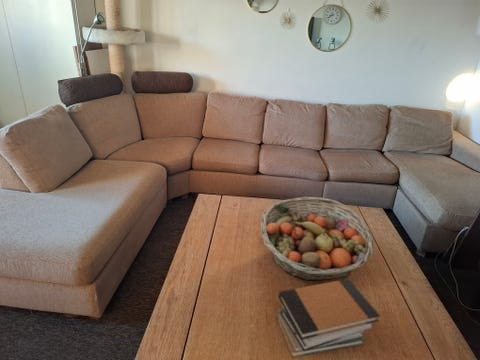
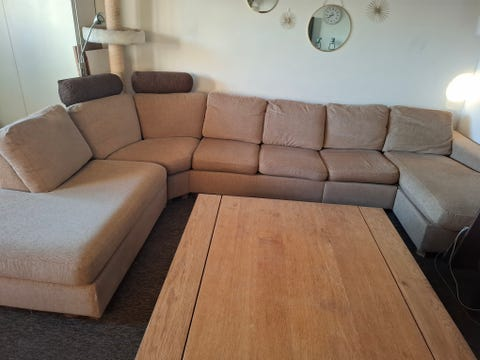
- book stack [275,278,381,359]
- fruit basket [260,196,375,282]
